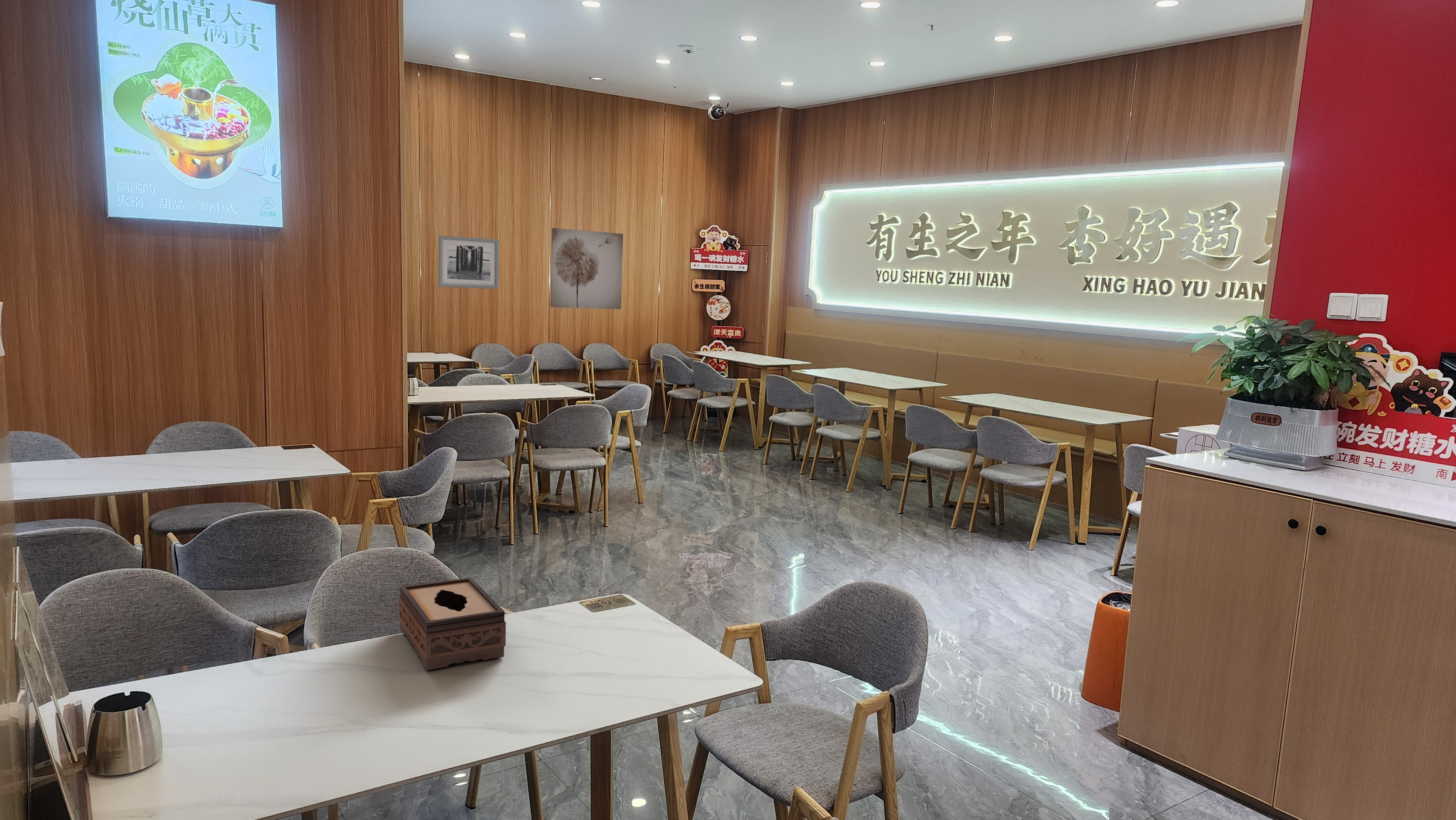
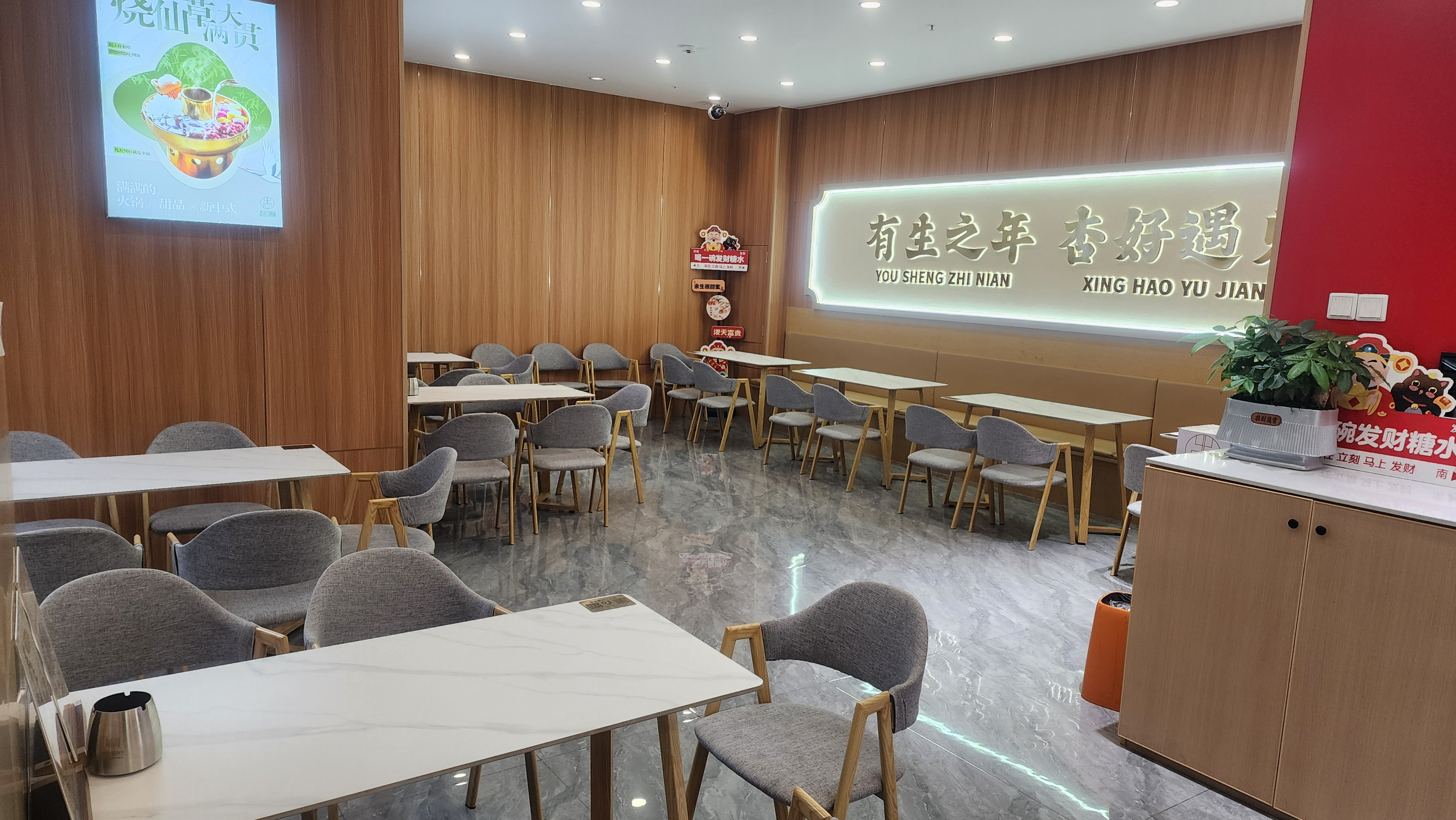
- wall art [550,228,624,310]
- wall art [438,235,499,289]
- tissue box [399,577,506,671]
